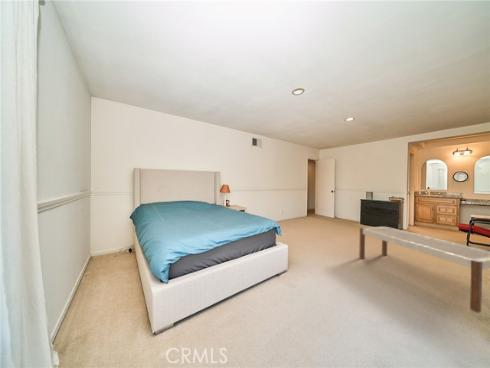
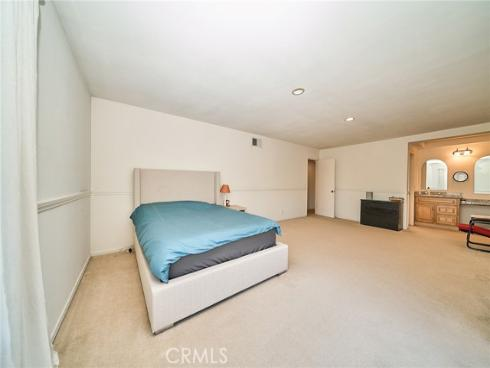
- bench [358,225,490,314]
